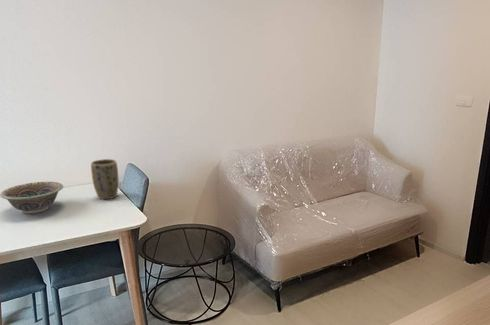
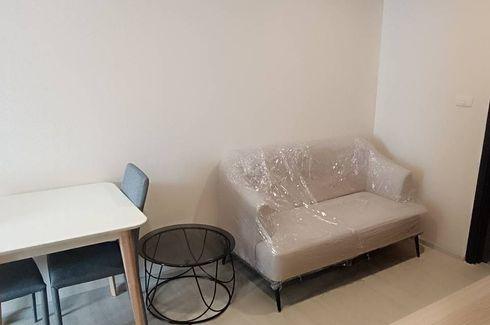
- plant pot [90,158,119,200]
- decorative bowl [0,181,64,215]
